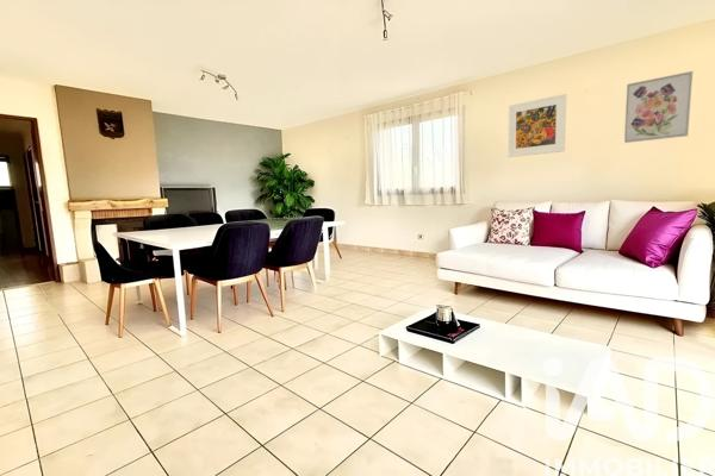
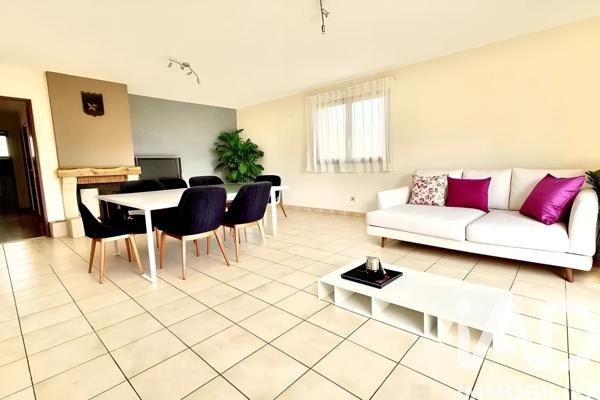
- wall art [623,70,694,144]
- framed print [506,93,567,158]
